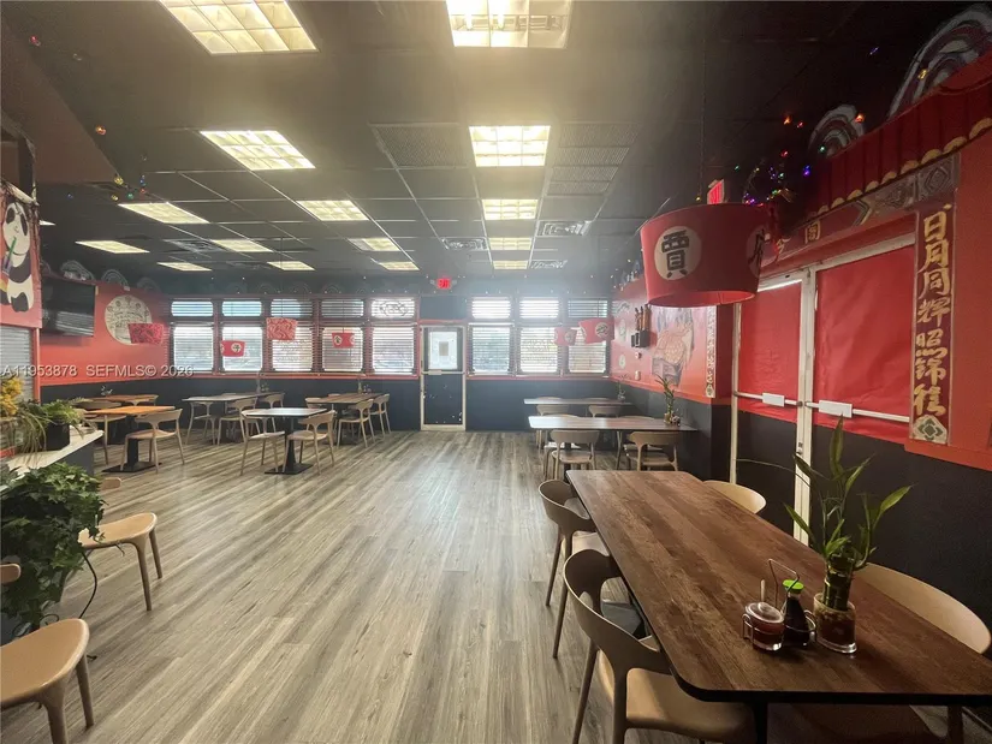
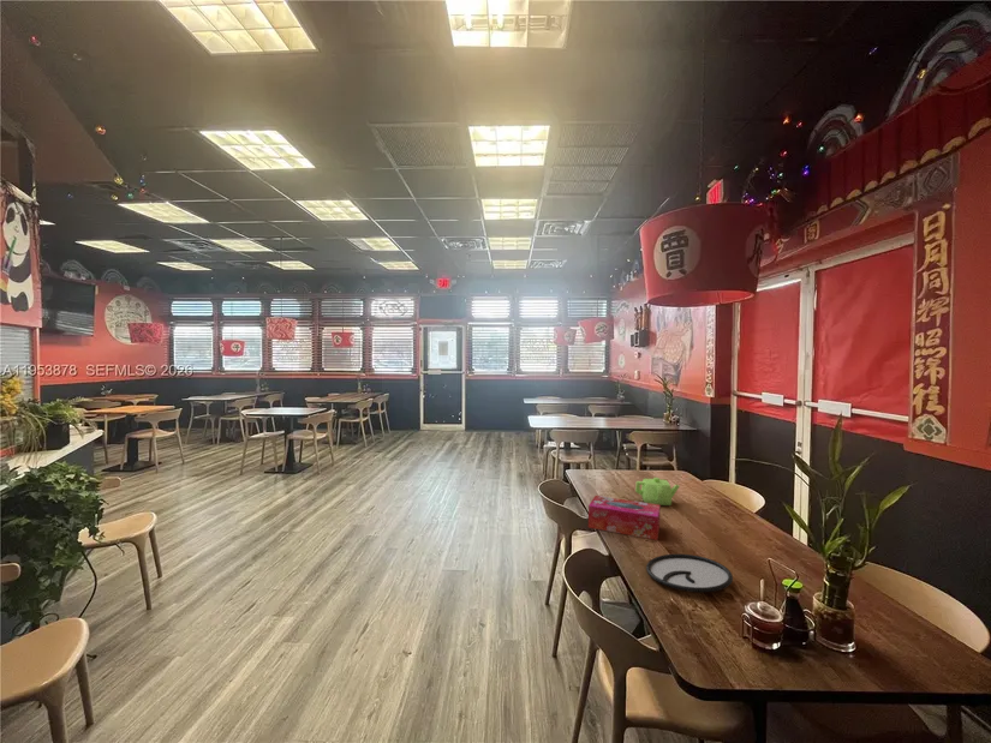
+ tissue box [587,495,662,541]
+ plate [645,553,734,593]
+ teapot [634,477,681,507]
